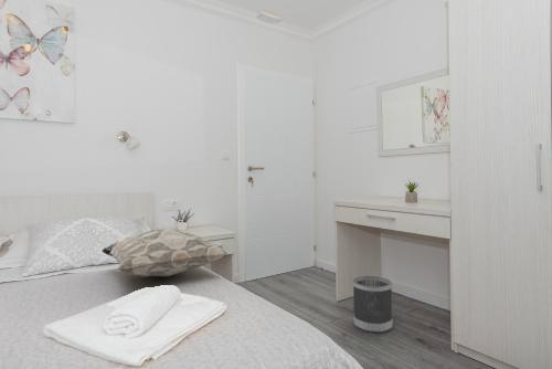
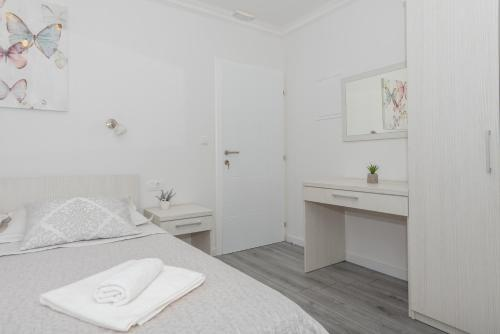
- wastebasket [352,275,394,334]
- decorative pillow [102,226,229,278]
